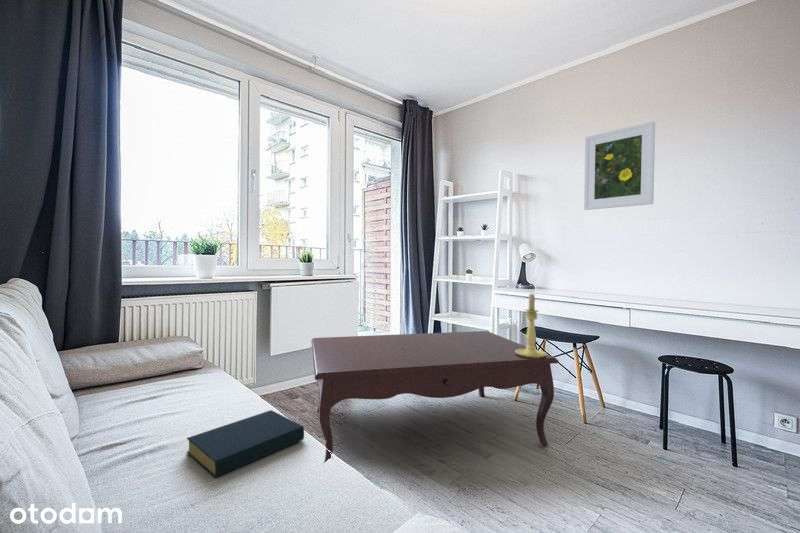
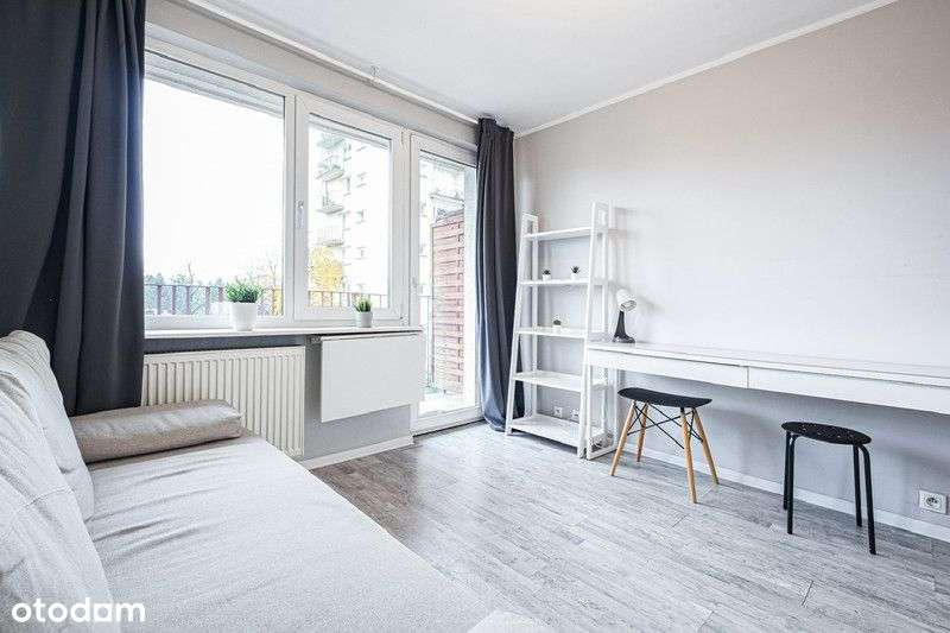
- hardback book [185,409,305,478]
- coffee table [310,330,560,464]
- candle holder [515,293,548,358]
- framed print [583,121,656,211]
